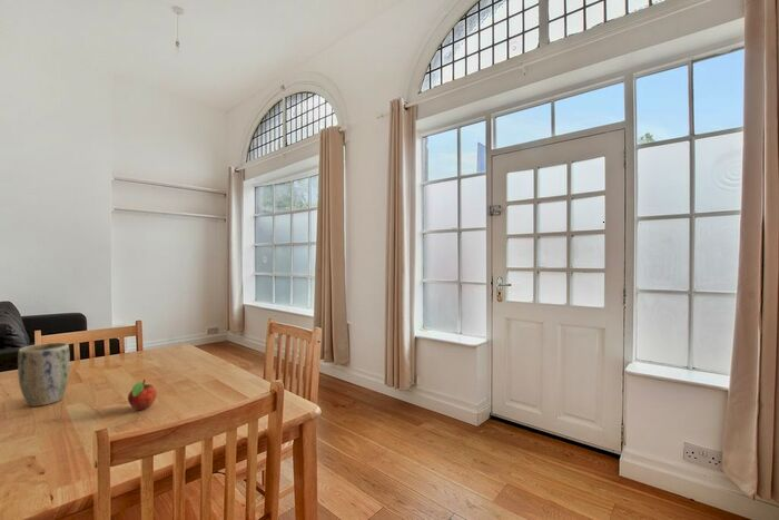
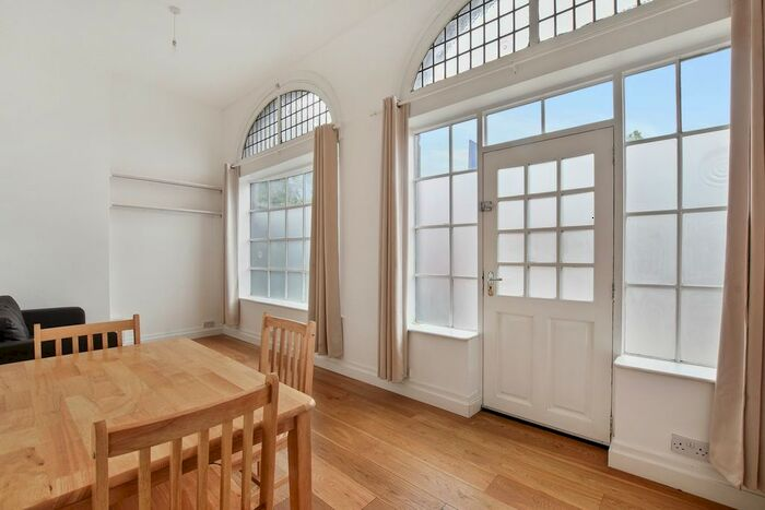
- fruit [127,379,158,411]
- plant pot [17,342,70,408]
